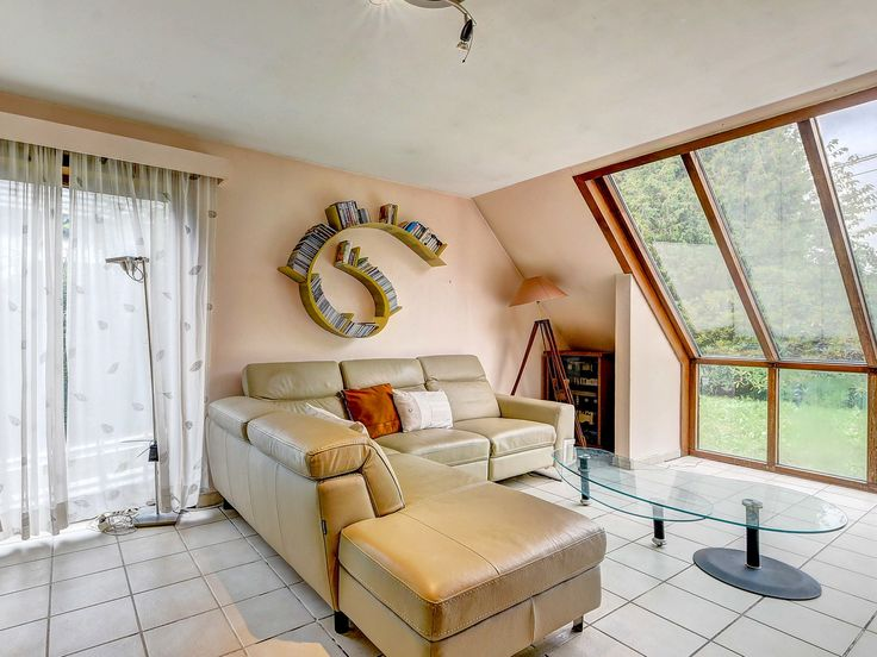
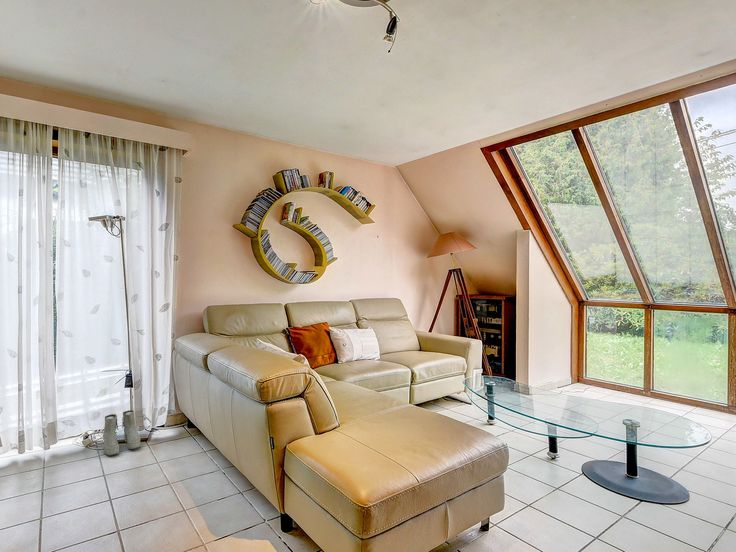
+ boots [102,409,141,457]
